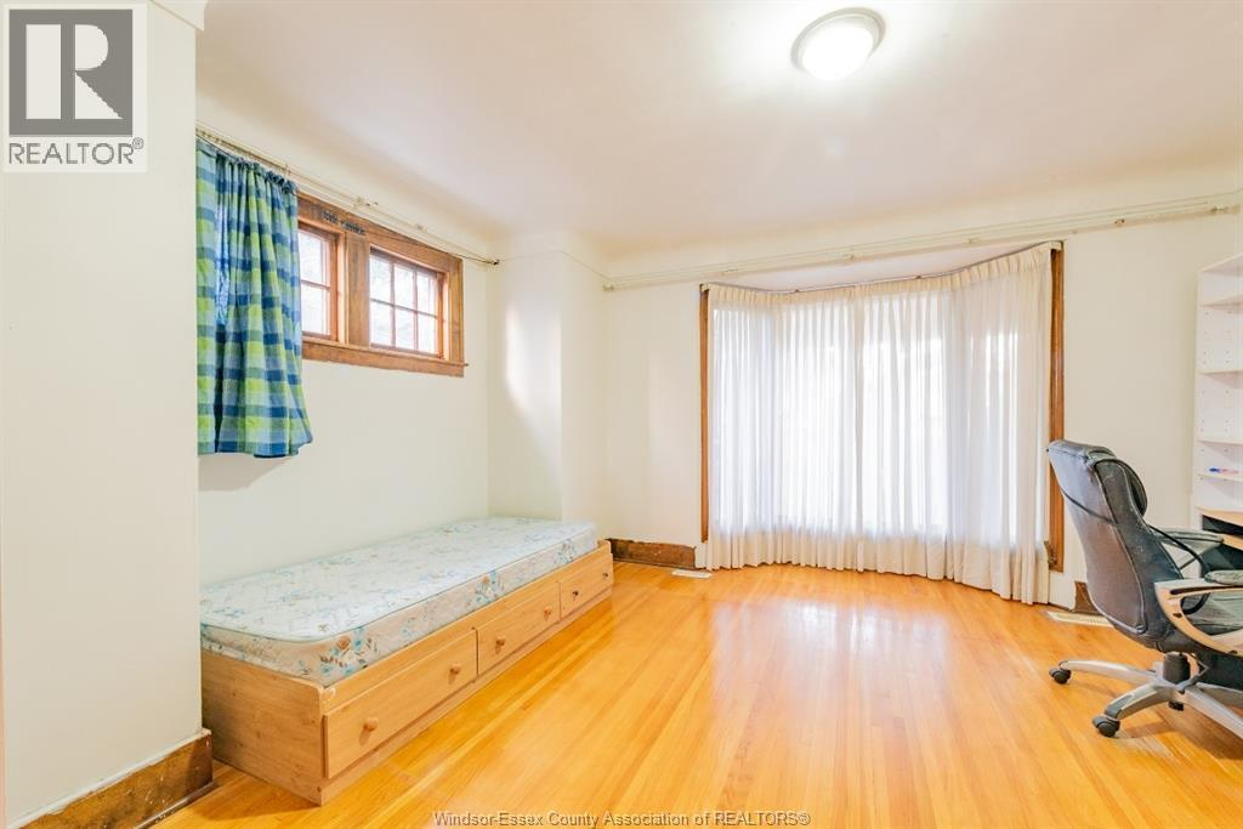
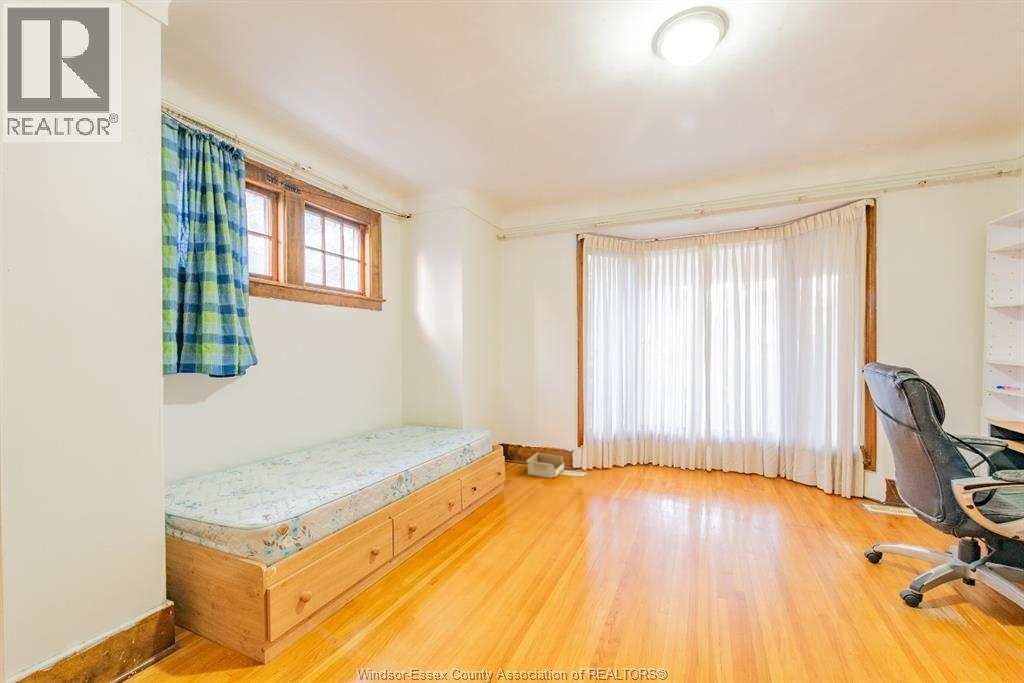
+ storage bin [525,451,565,479]
